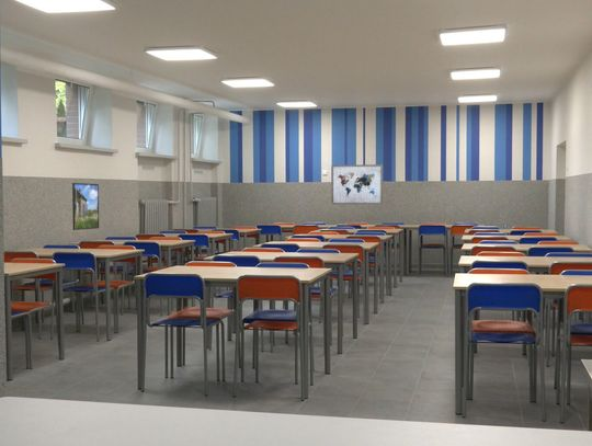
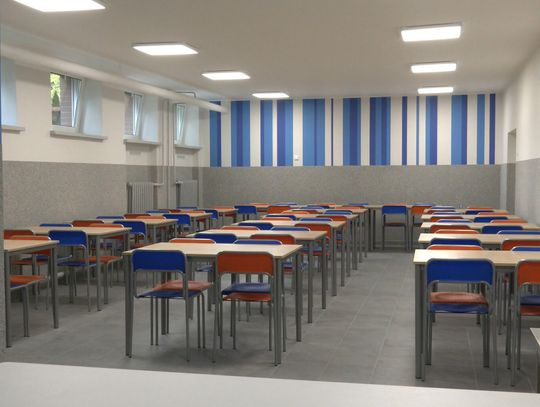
- wall art [330,163,384,205]
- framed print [71,182,100,231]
